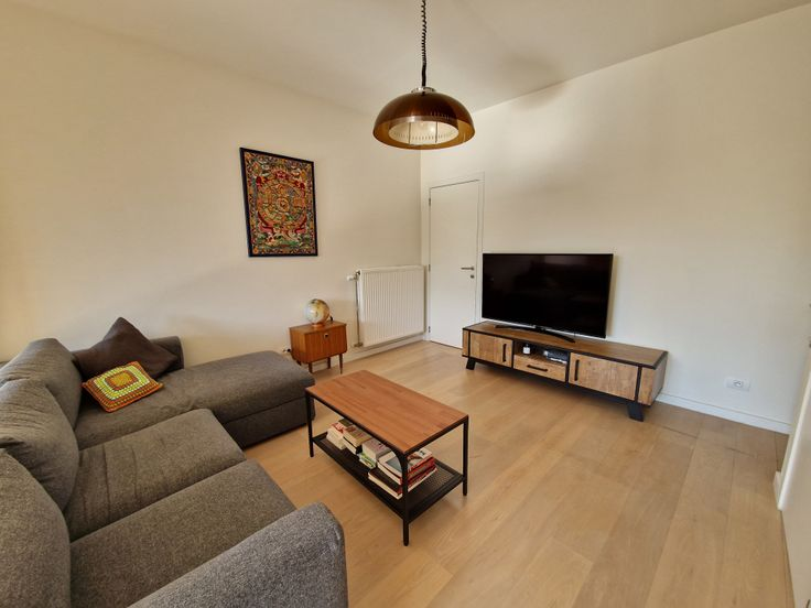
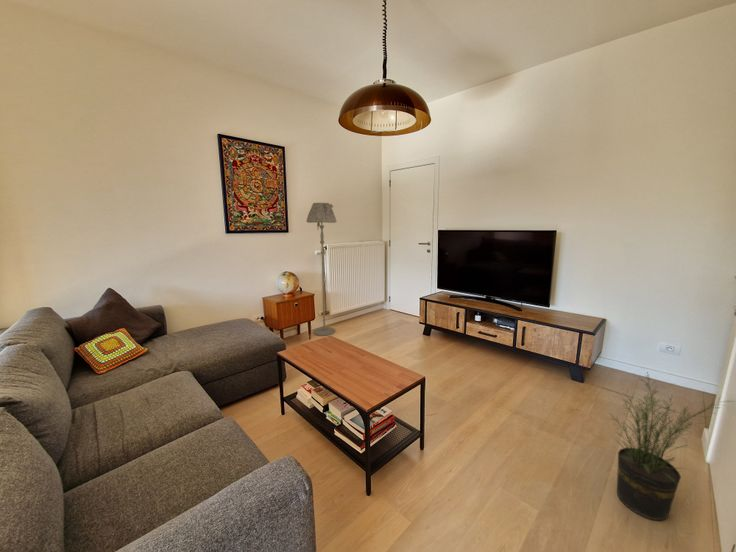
+ floor lamp [305,202,338,337]
+ potted plant [603,367,736,521]
